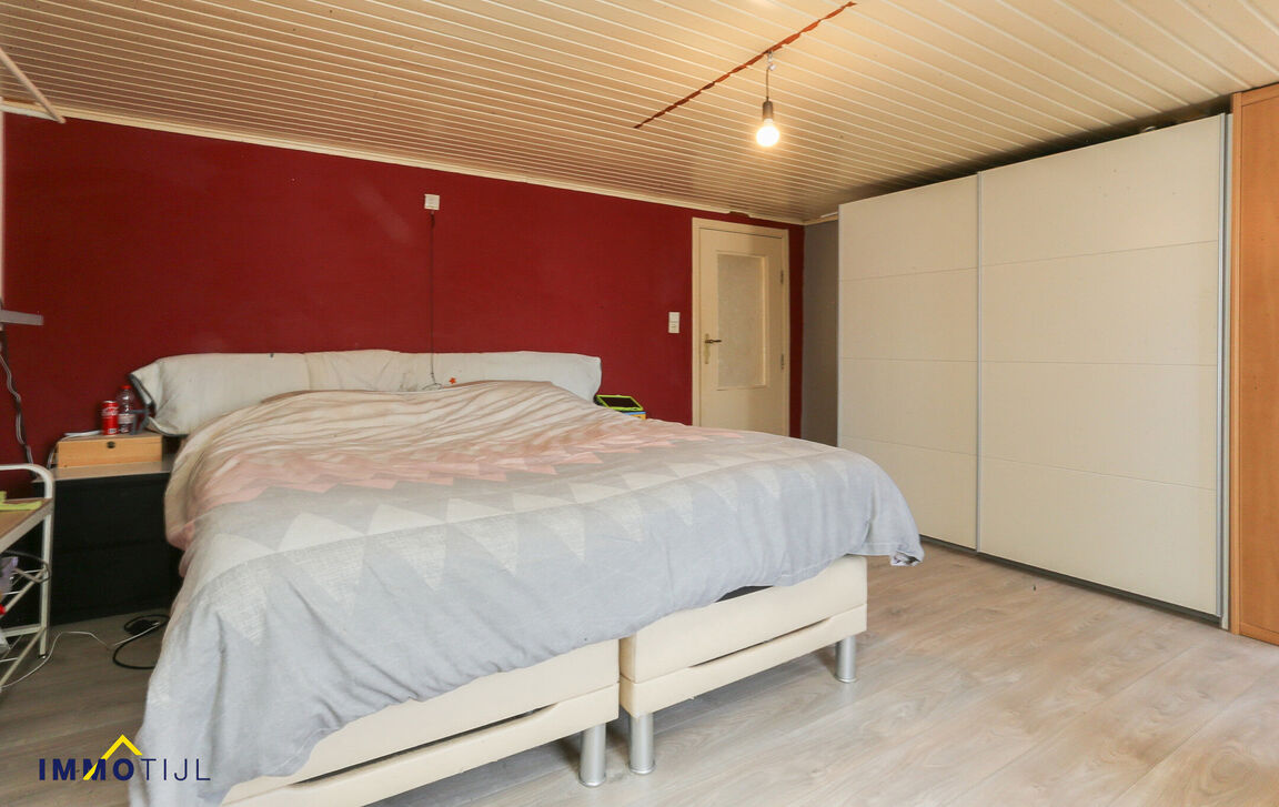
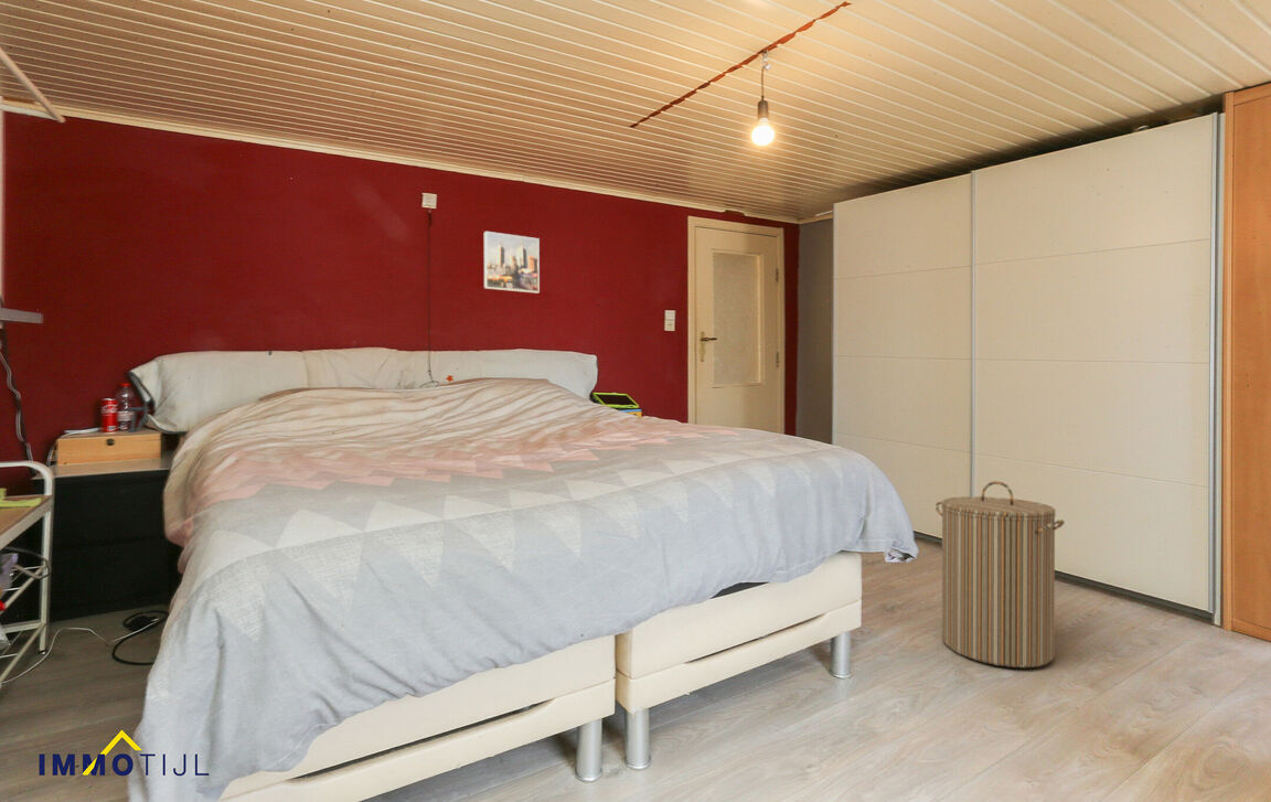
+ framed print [483,231,541,295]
+ laundry hamper [934,480,1066,669]
